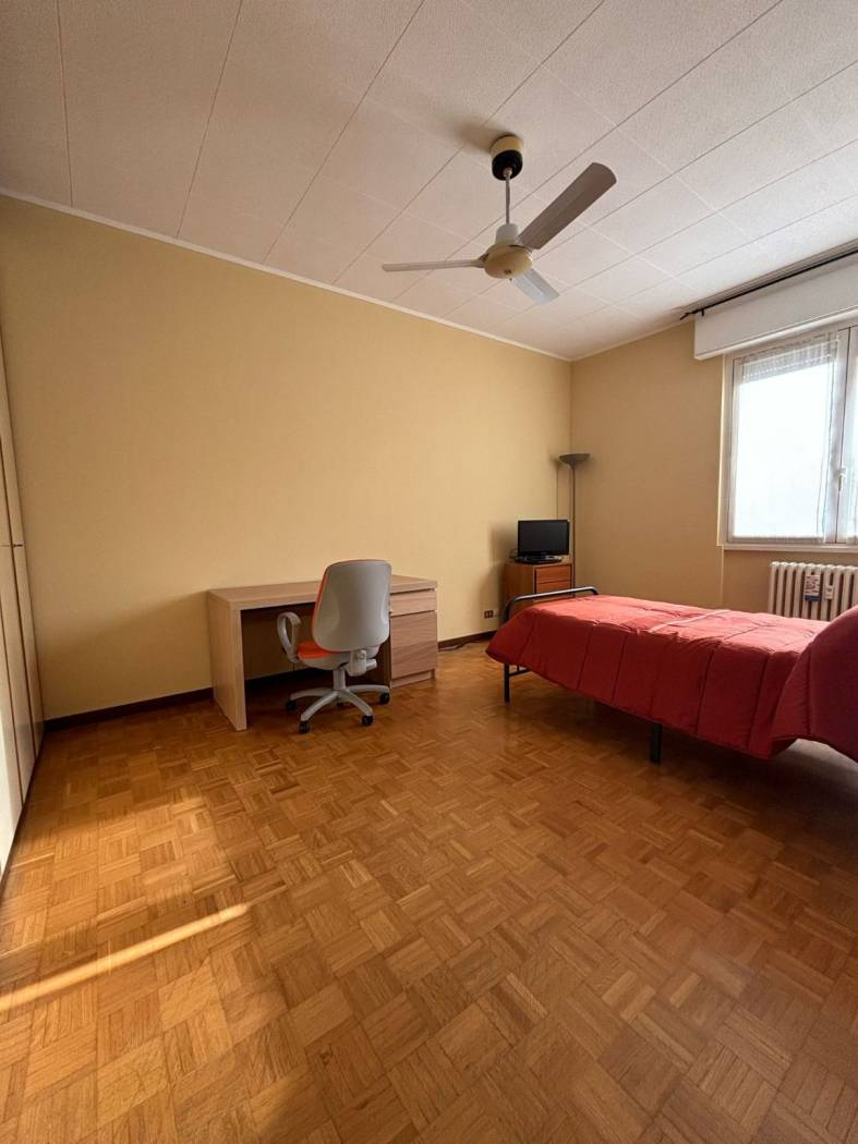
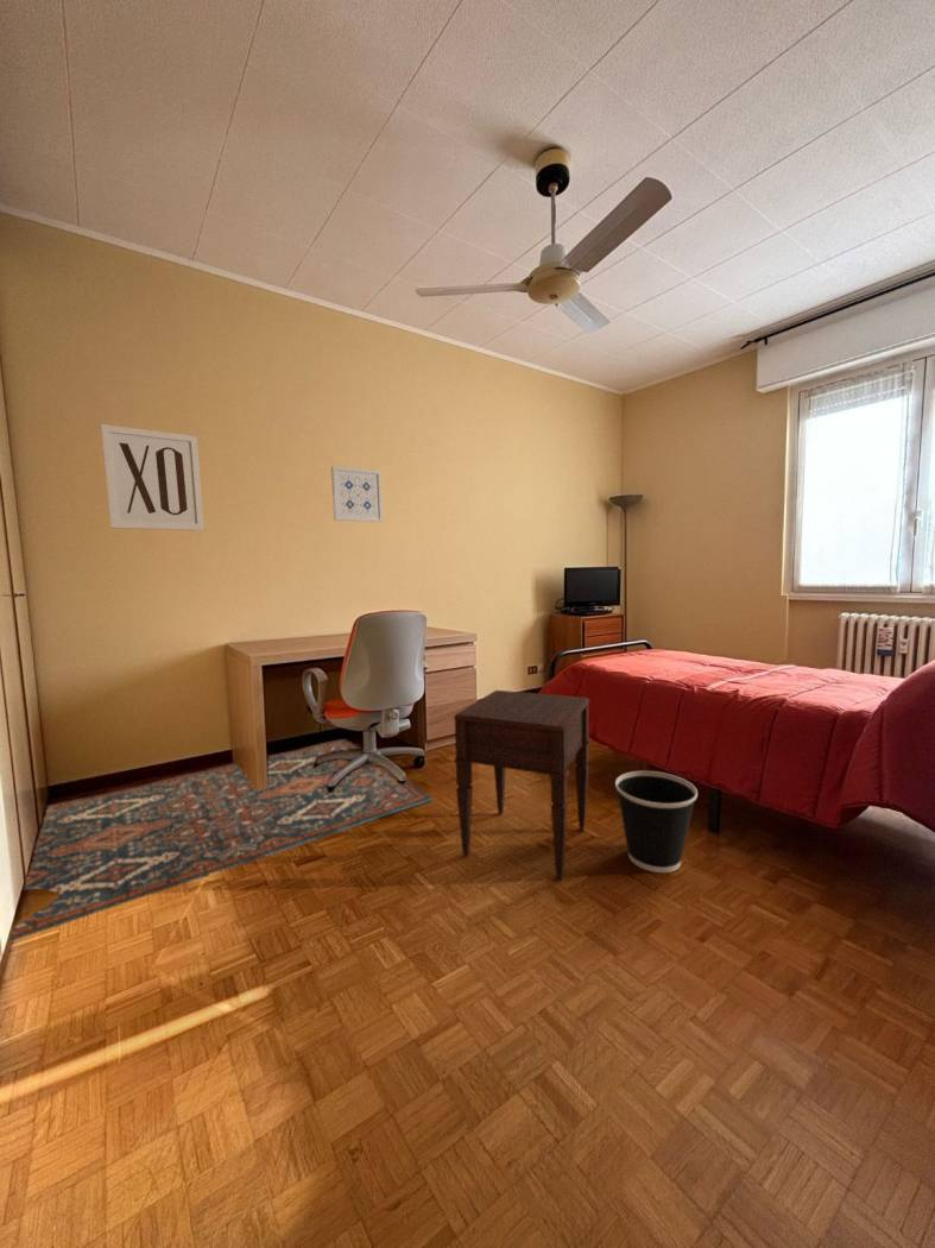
+ wall art [330,465,384,523]
+ rug [10,738,435,941]
+ wastebasket [614,770,699,874]
+ wall art [100,423,206,531]
+ nightstand [453,689,592,882]
